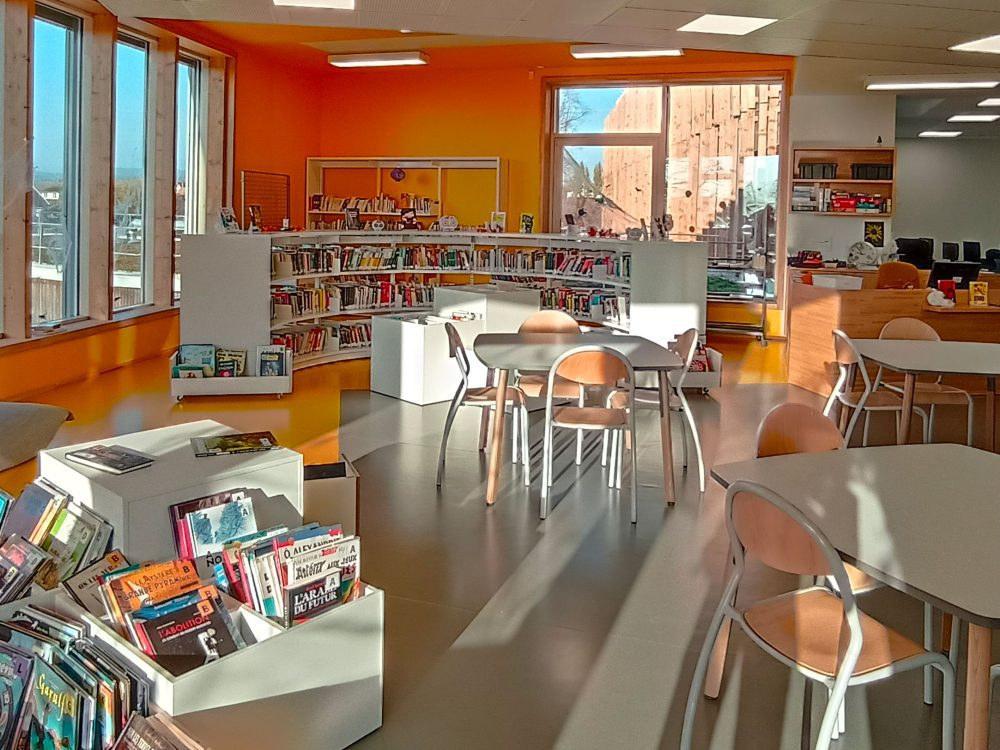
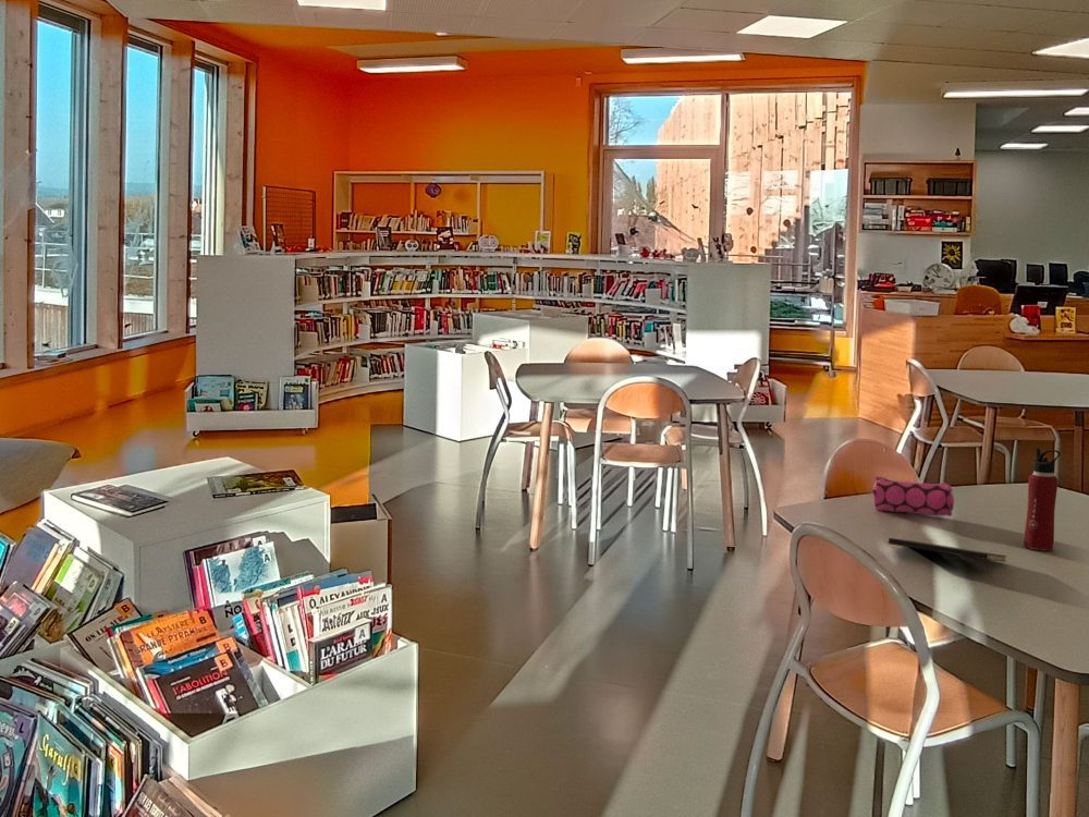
+ pencil case [871,474,955,517]
+ water bottle [1023,448,1061,551]
+ notepad [888,537,1008,575]
